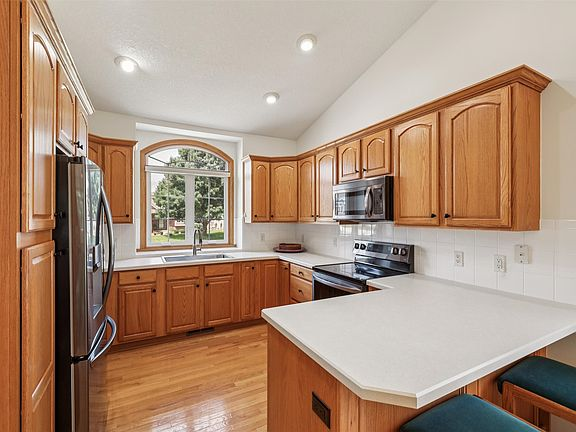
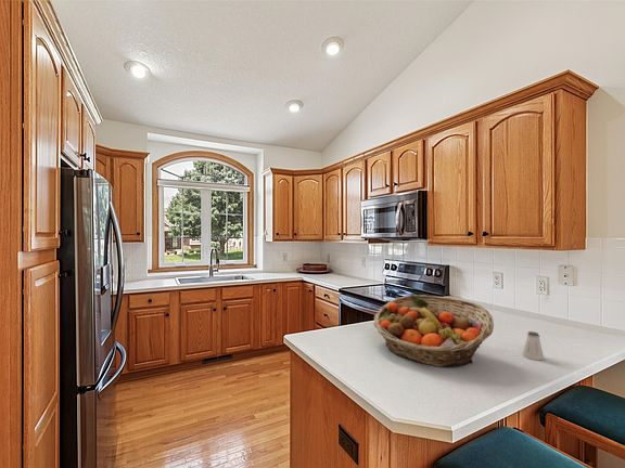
+ saltshaker [522,330,545,361]
+ fruit basket [372,294,495,368]
